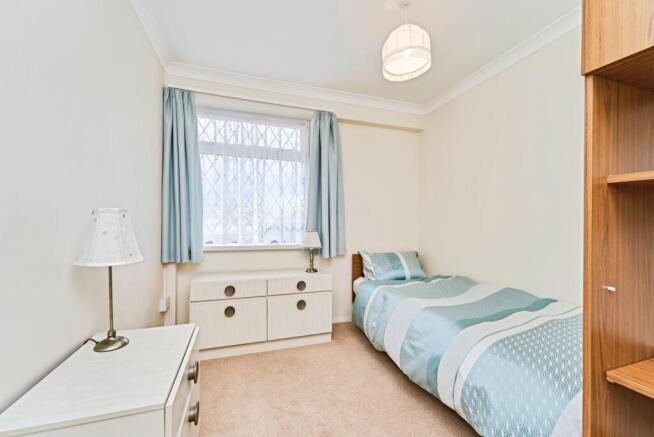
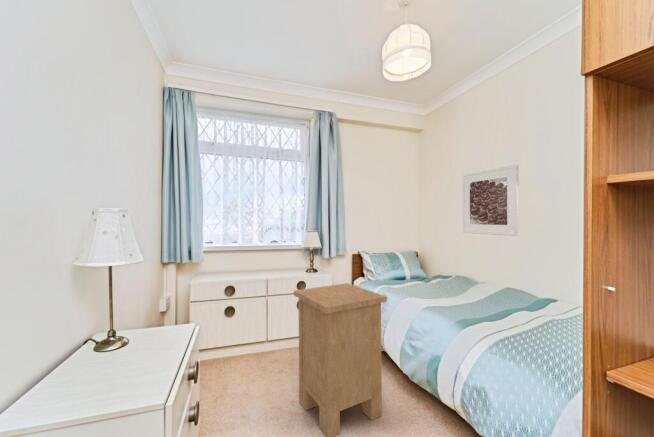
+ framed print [462,163,520,237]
+ nightstand [293,282,388,437]
